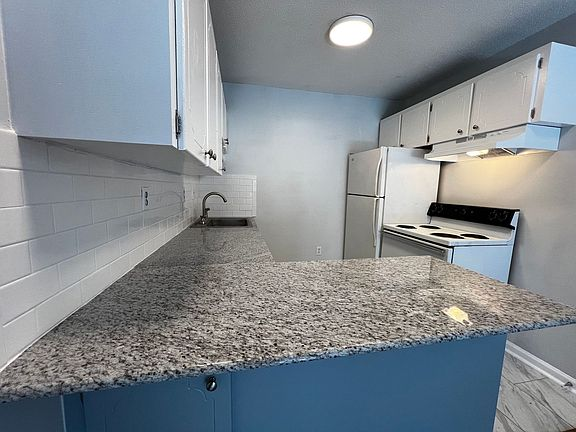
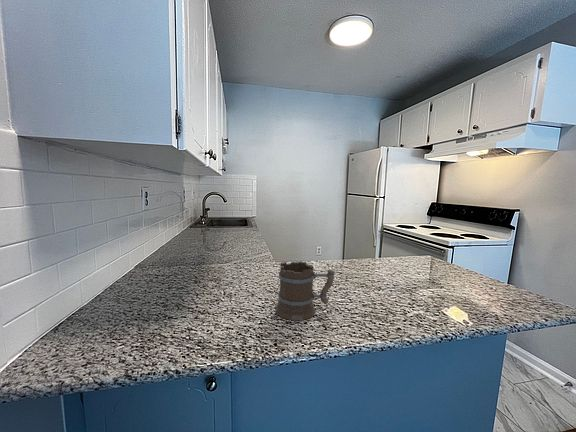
+ mug [275,260,336,321]
